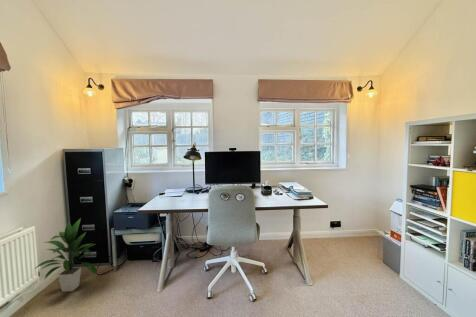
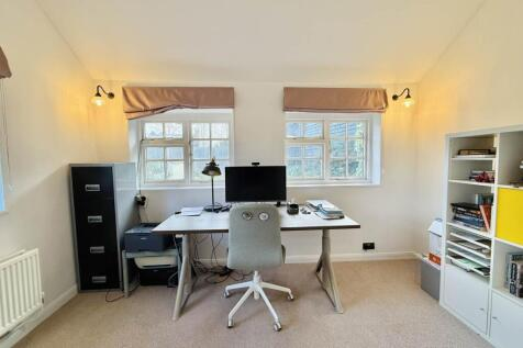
- indoor plant [33,217,98,293]
